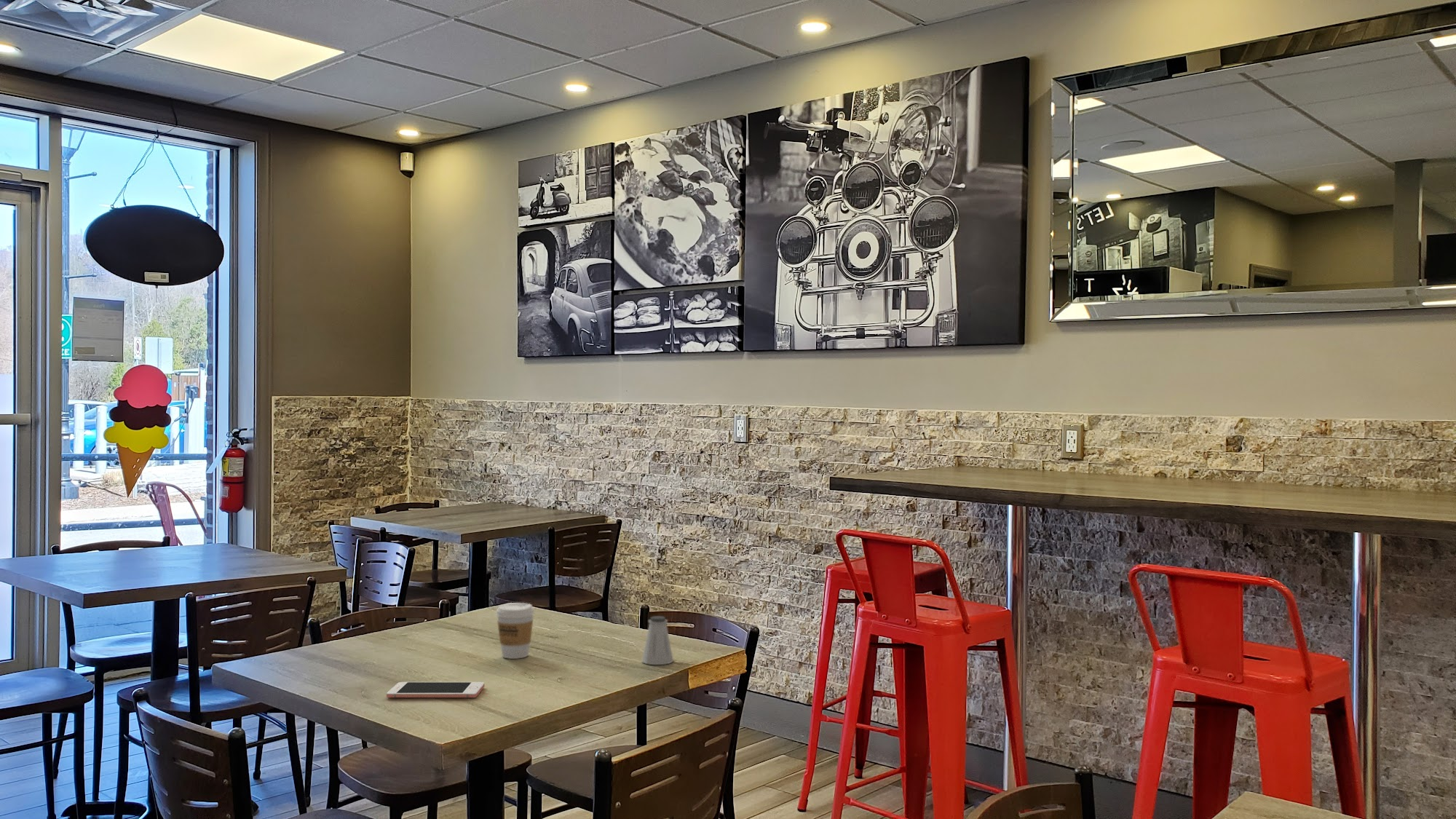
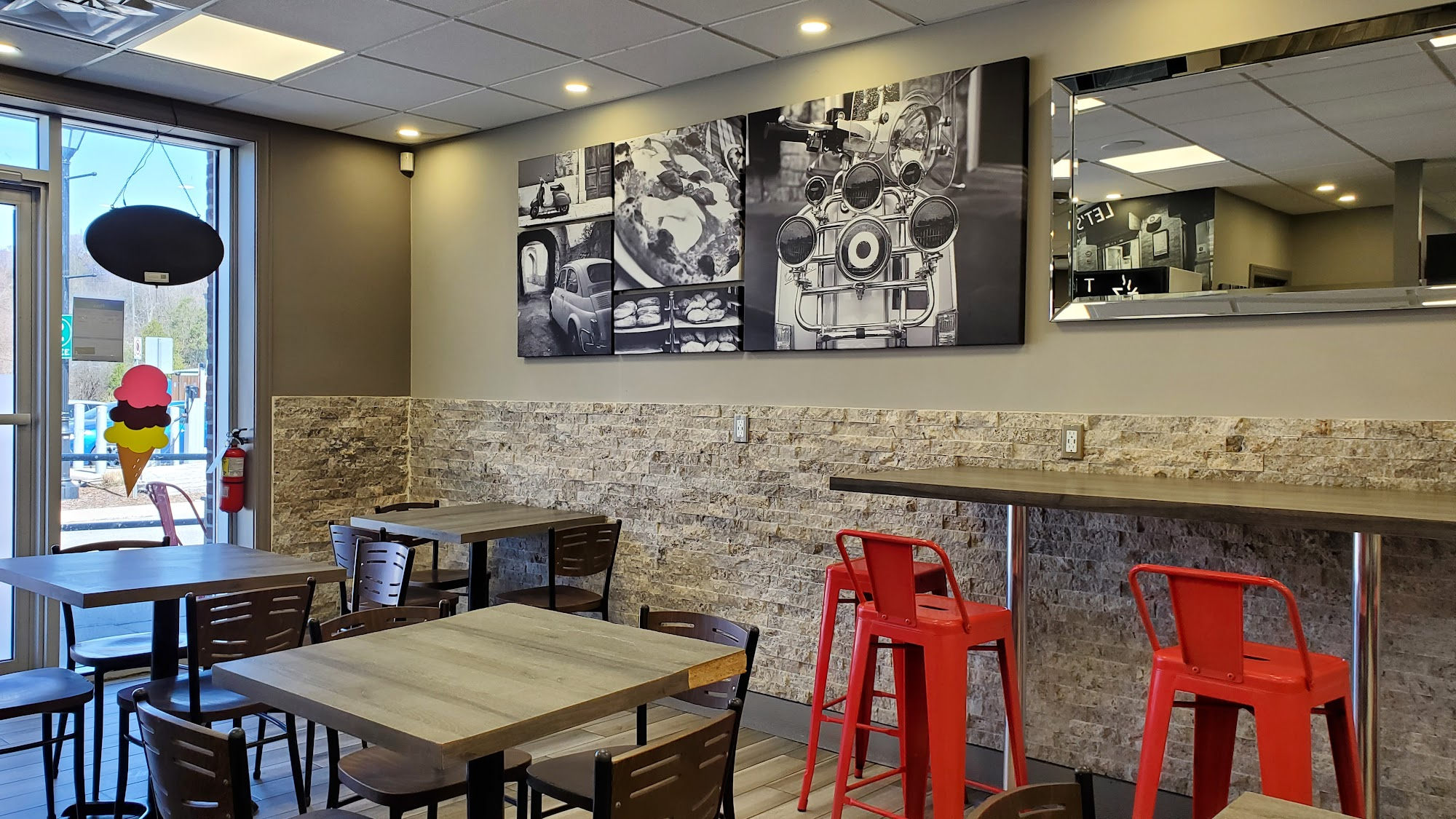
- coffee cup [495,602,535,660]
- saltshaker [641,615,674,665]
- cell phone [386,681,485,698]
